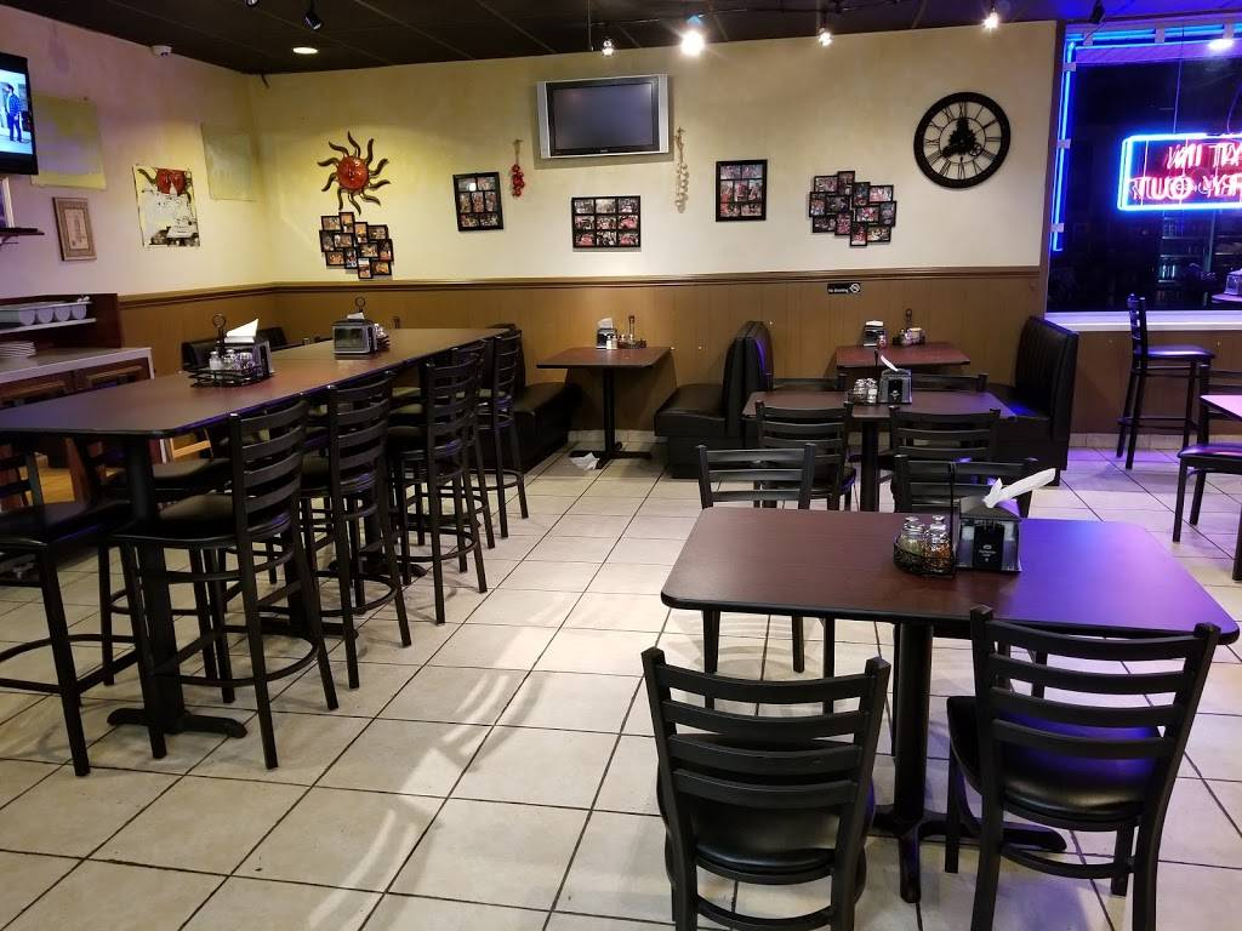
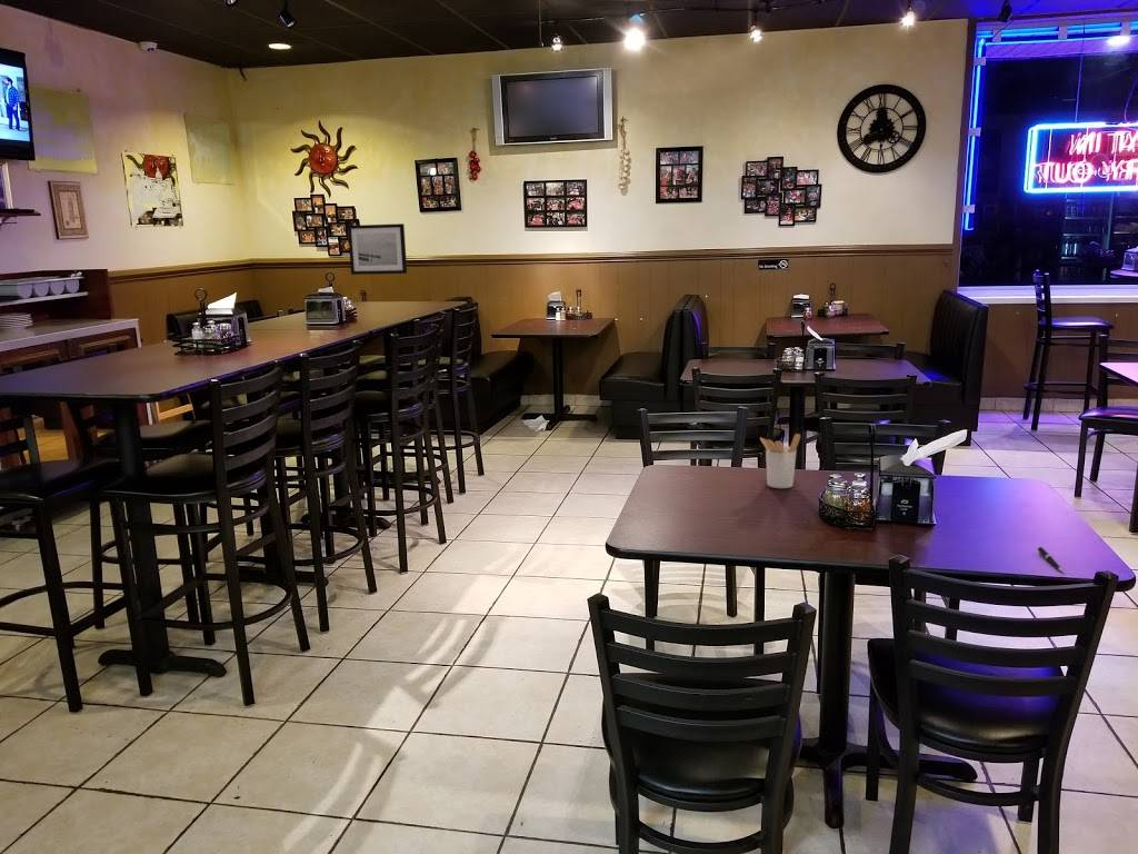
+ utensil holder [759,433,801,489]
+ wall art [347,222,408,276]
+ pen [1036,546,1064,573]
